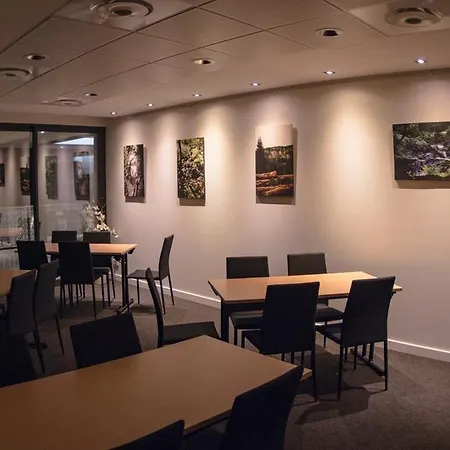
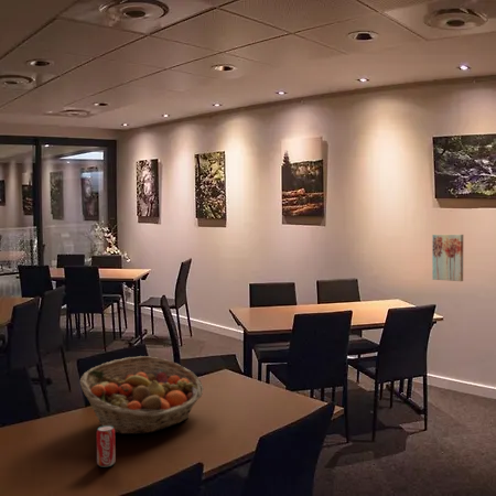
+ beverage can [96,425,117,468]
+ fruit basket [79,355,205,435]
+ wall art [431,234,464,282]
